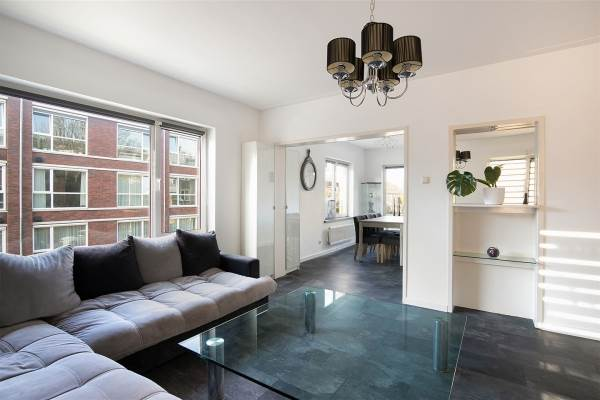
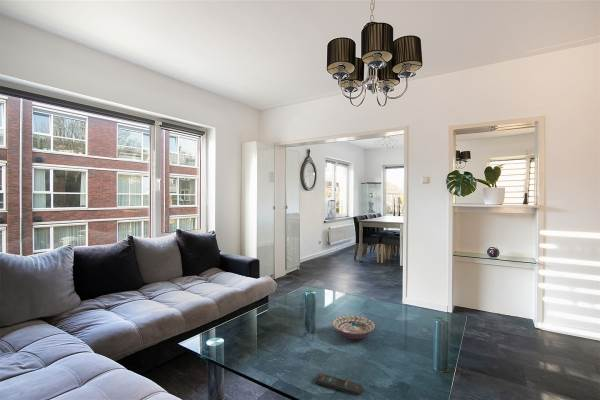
+ decorative bowl [331,314,377,340]
+ remote control [314,372,364,396]
